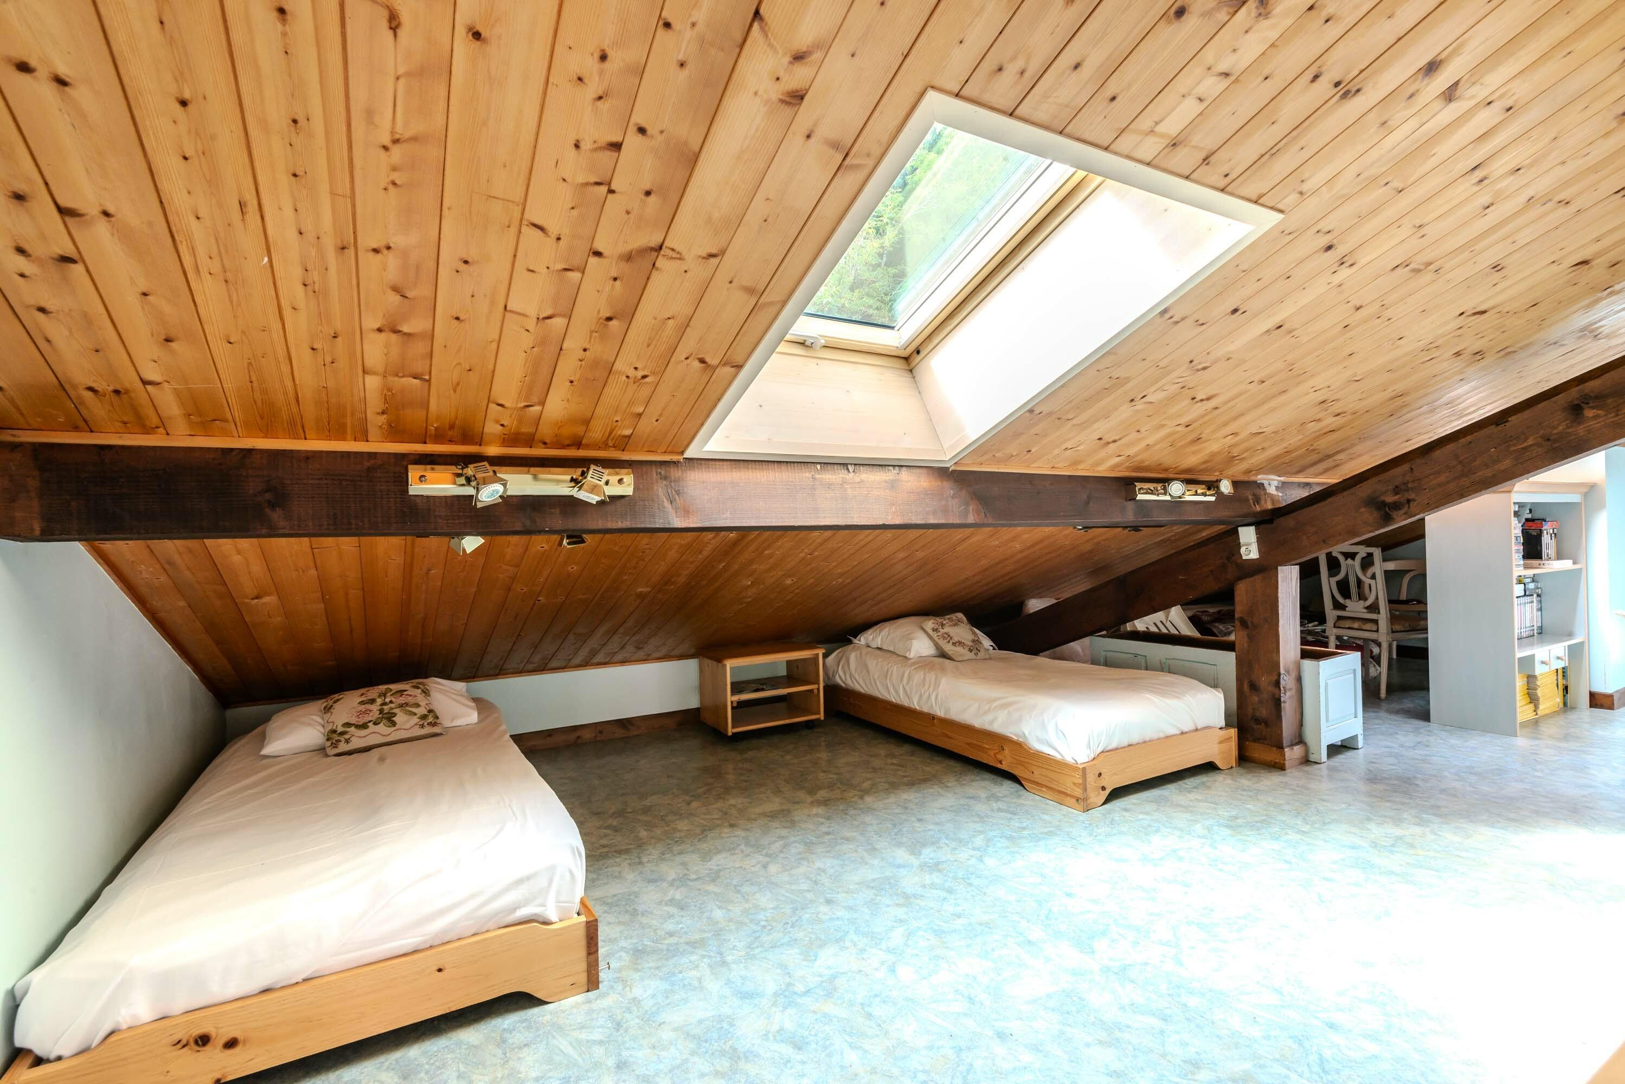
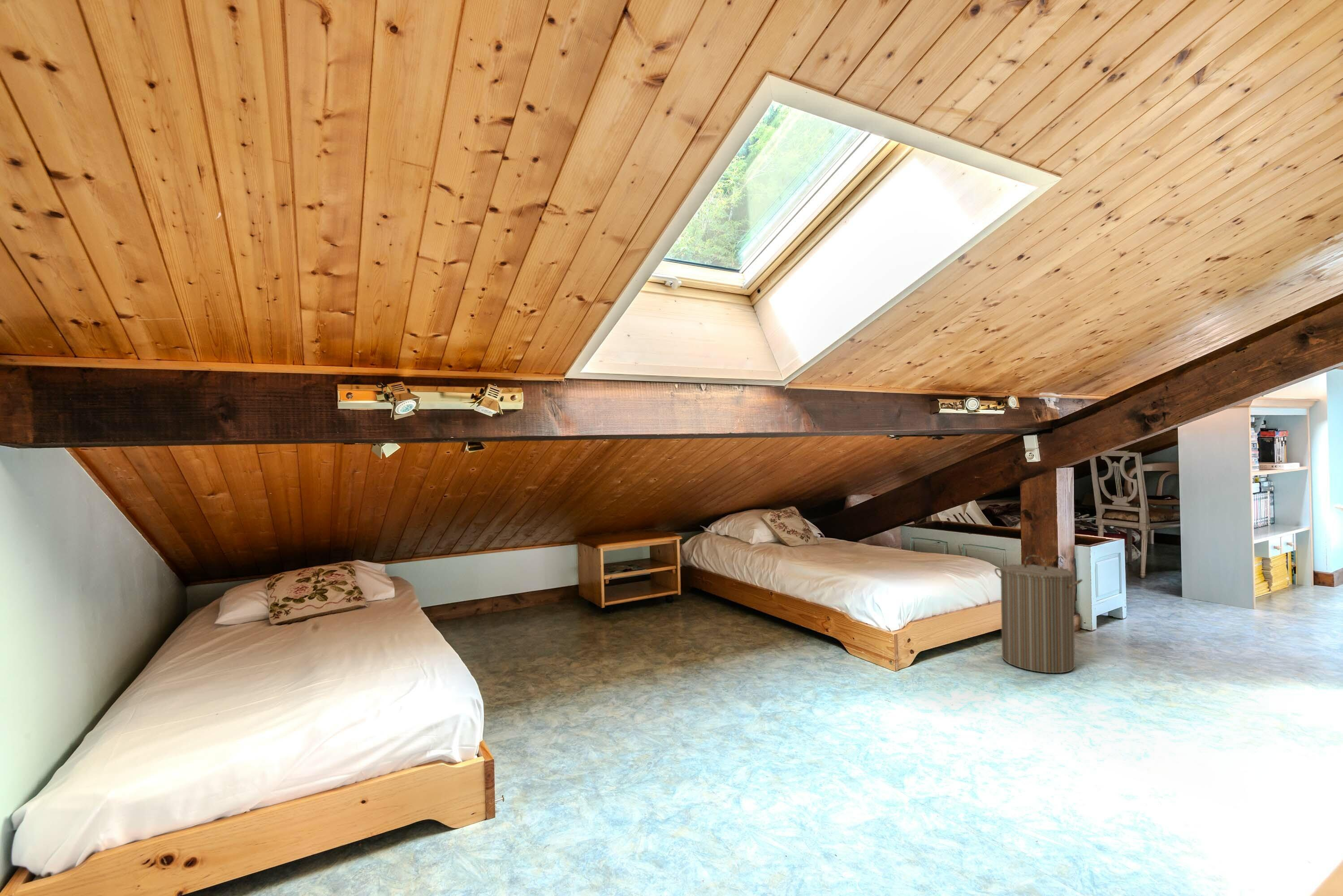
+ laundry hamper [994,555,1083,674]
